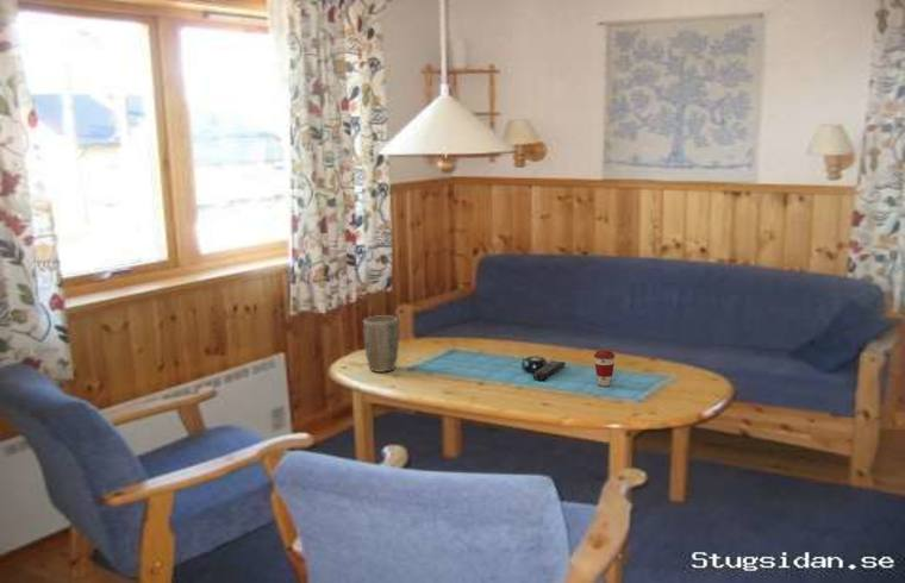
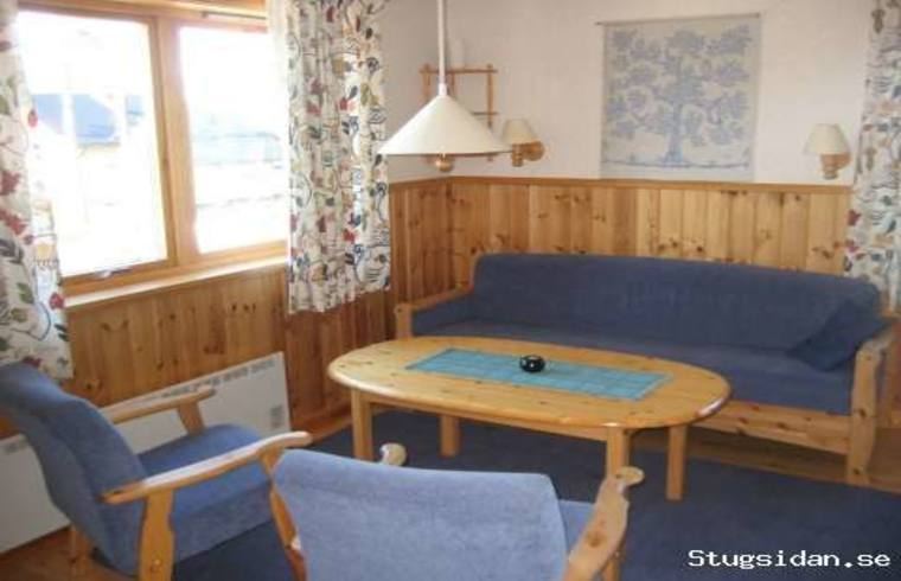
- remote control [532,359,567,382]
- plant pot [362,314,400,374]
- coffee cup [593,349,617,388]
